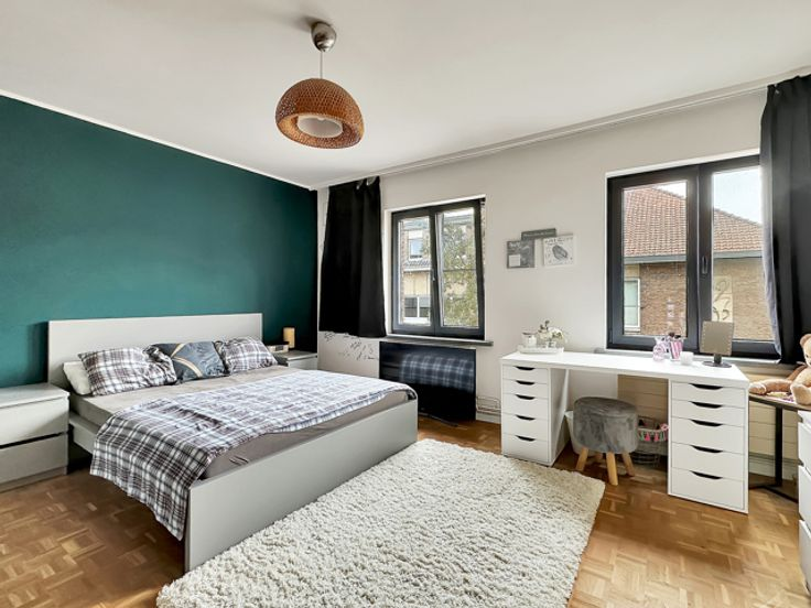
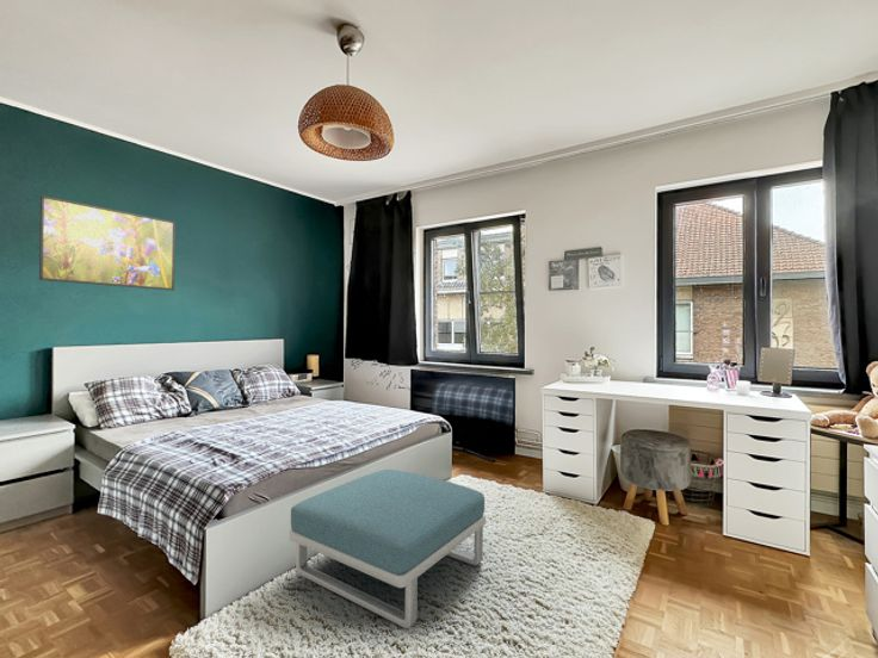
+ footstool [289,468,487,629]
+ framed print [38,194,177,292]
